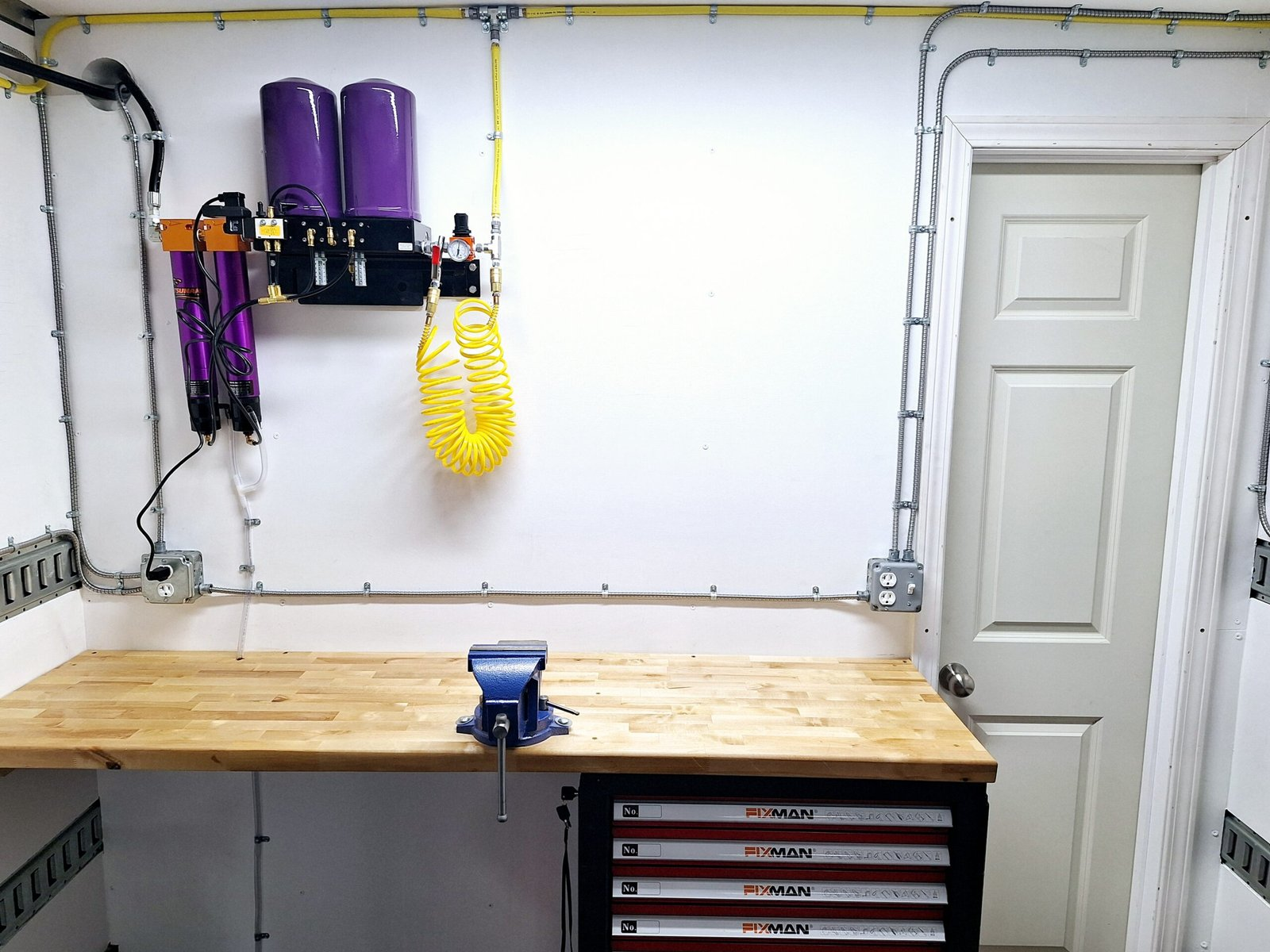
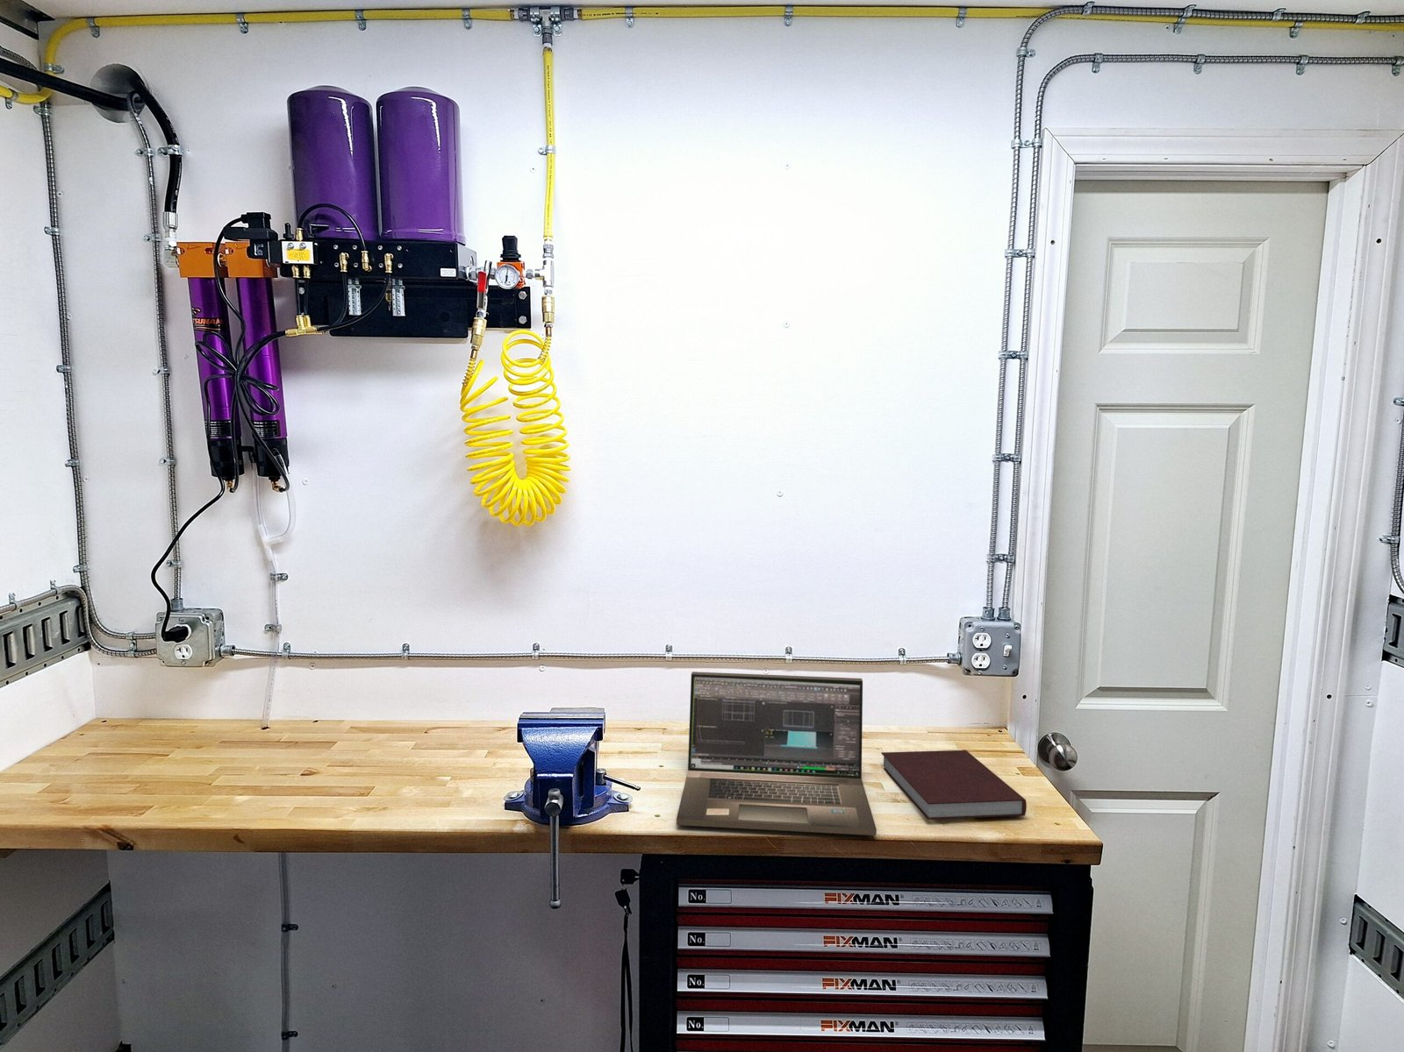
+ notebook [880,749,1027,821]
+ laptop [675,671,878,837]
